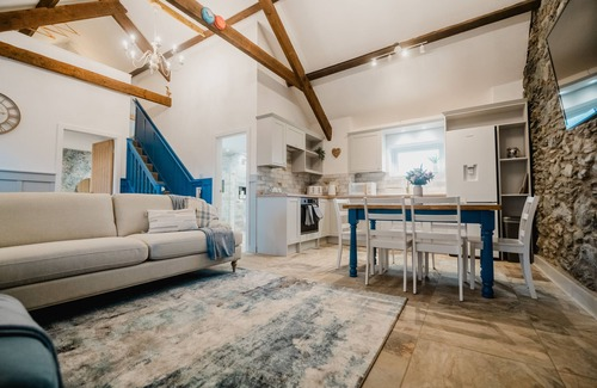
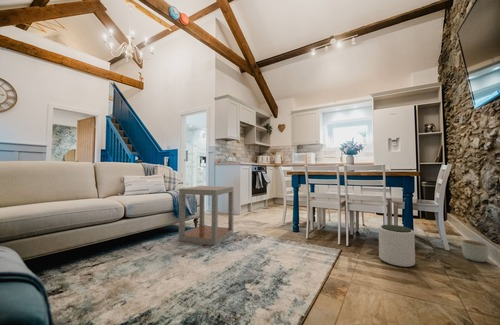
+ planter [461,239,490,263]
+ side table [178,185,234,246]
+ plant pot [378,224,416,268]
